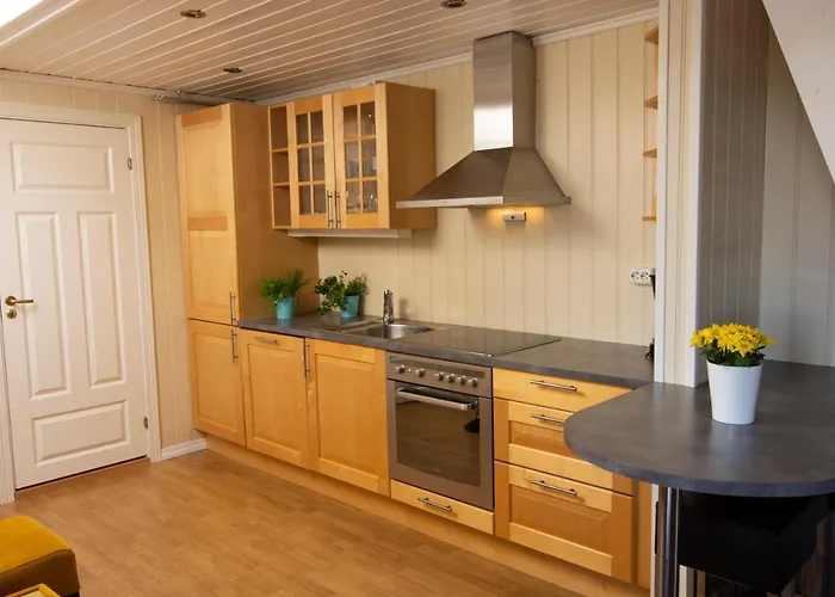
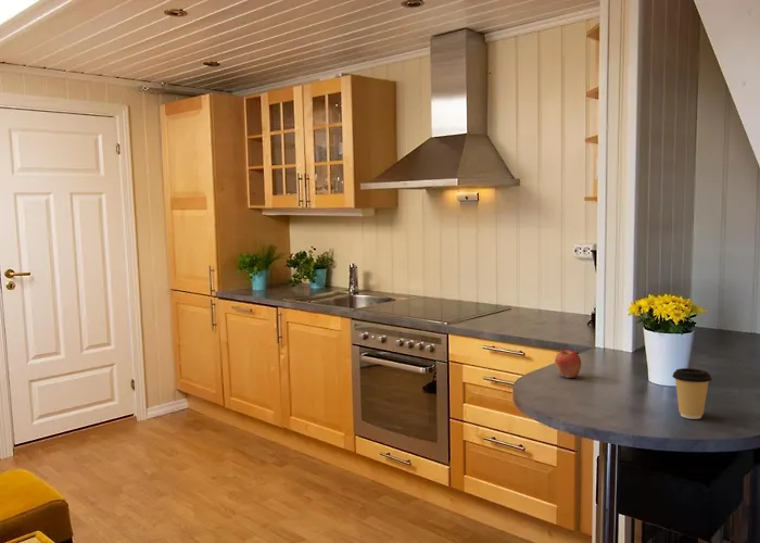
+ fruit [554,346,582,379]
+ coffee cup [672,367,713,420]
